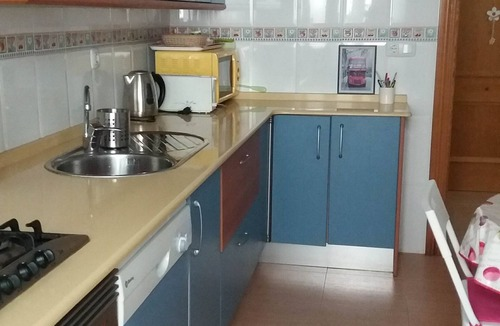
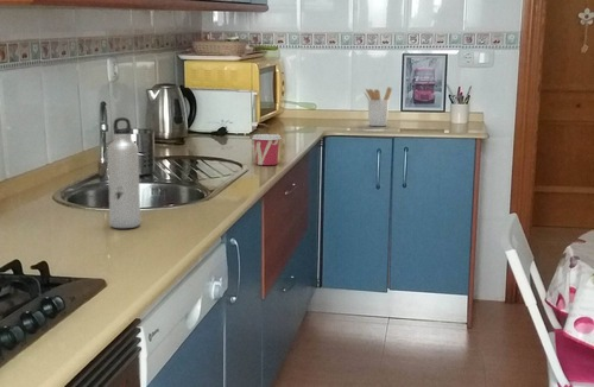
+ water bottle [106,116,141,229]
+ cup [251,133,283,166]
+ utensil holder [362,85,393,127]
